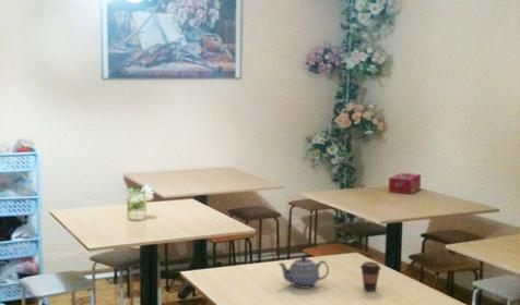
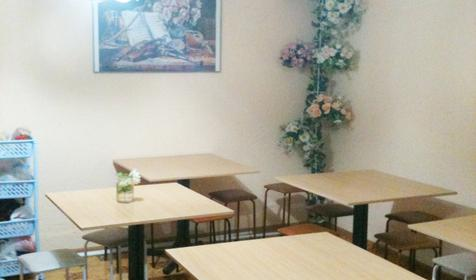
- tissue box [388,172,422,195]
- coffee cup [359,260,382,292]
- teapot [277,255,330,290]
